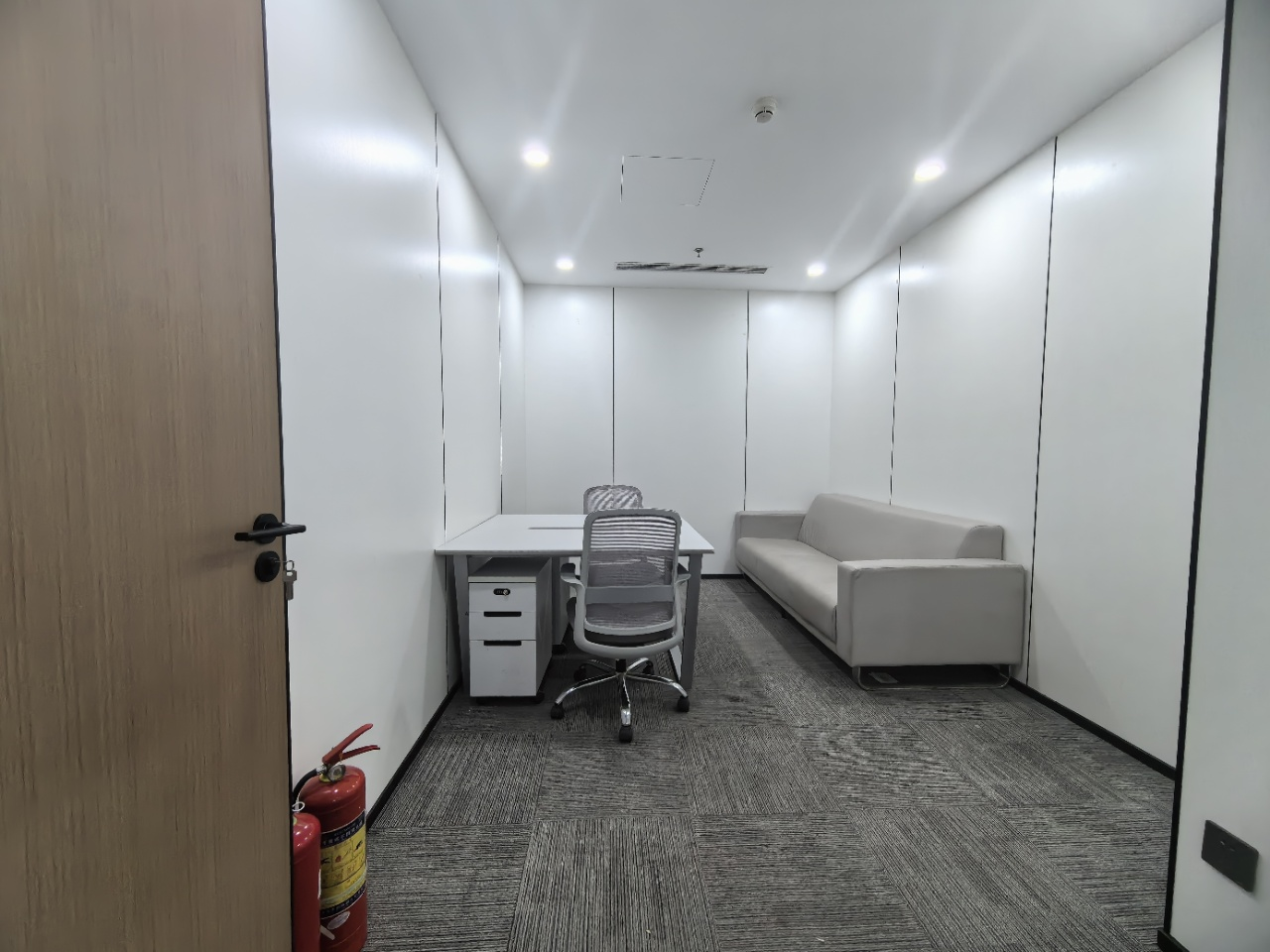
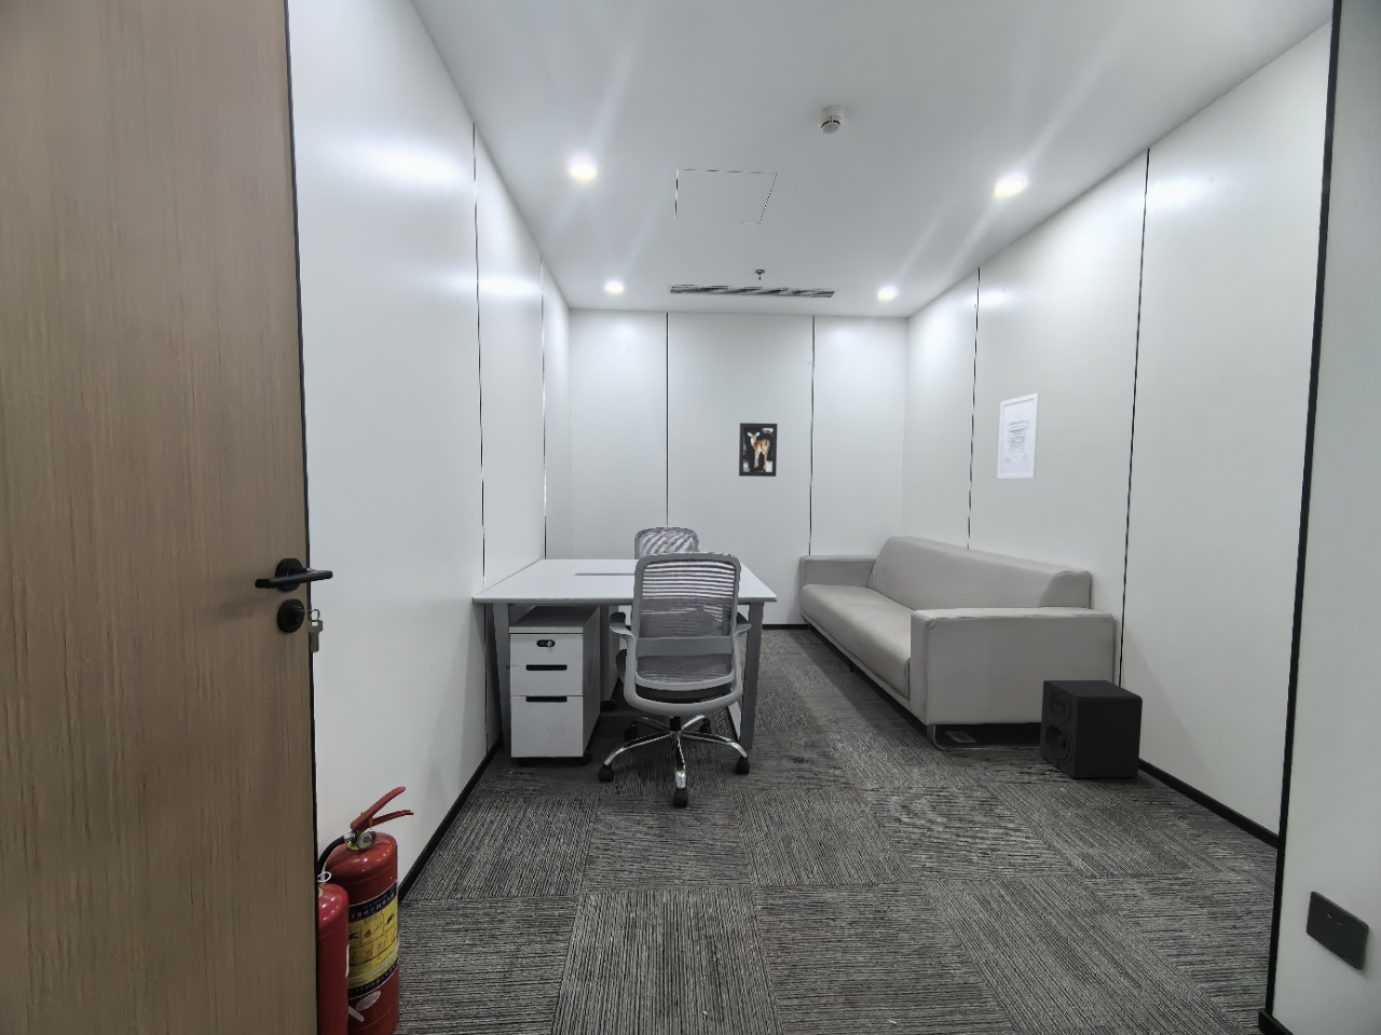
+ speaker [1038,679,1144,778]
+ wall art [996,391,1041,479]
+ wall art [738,422,777,477]
